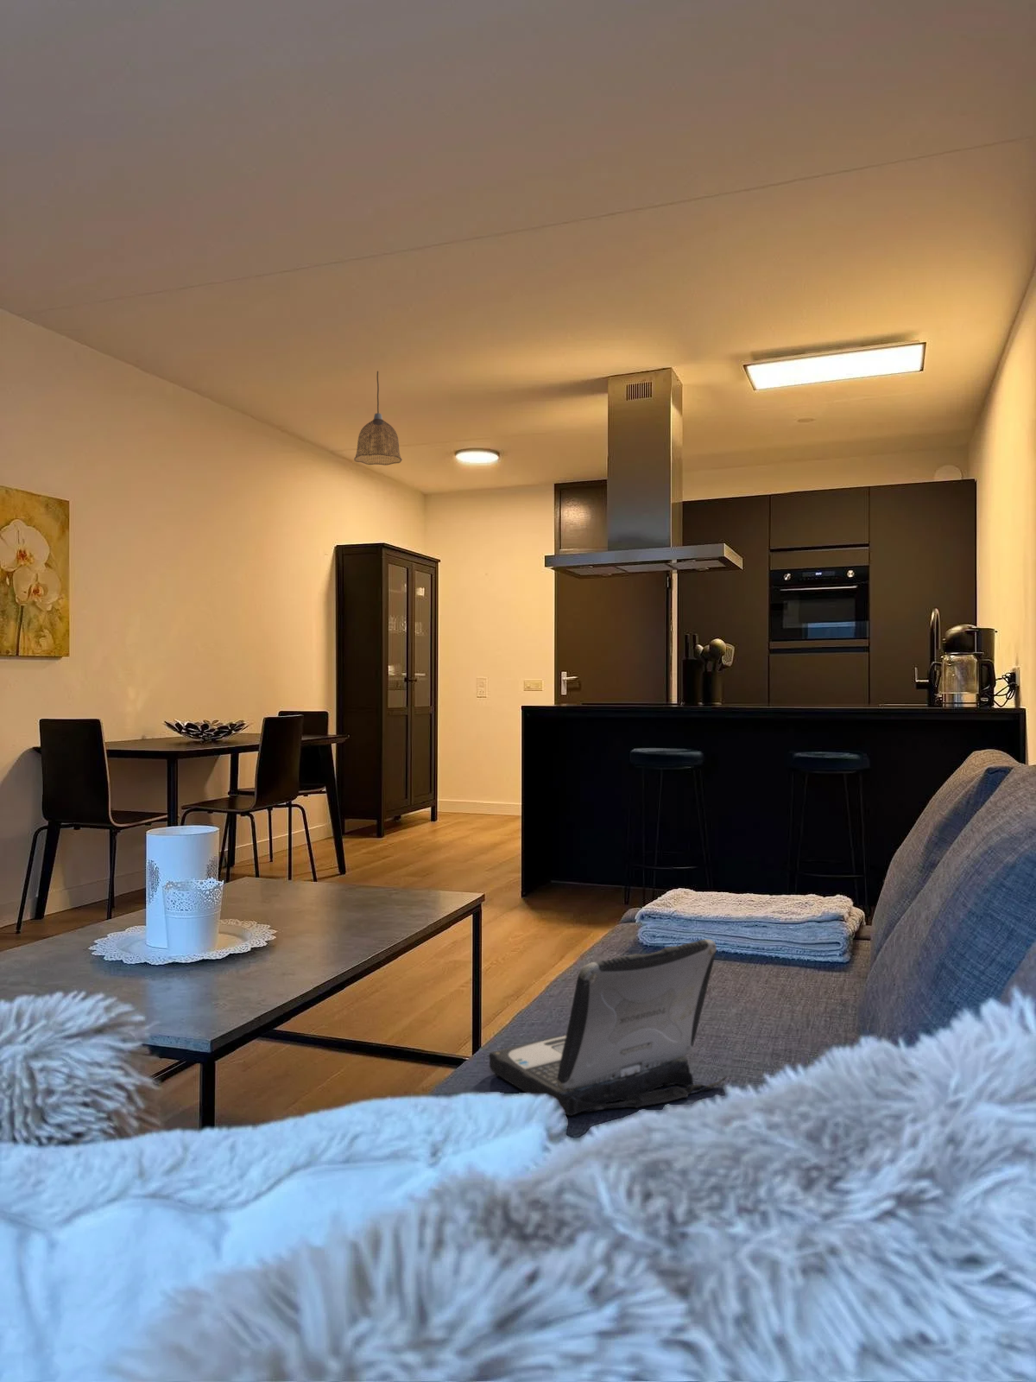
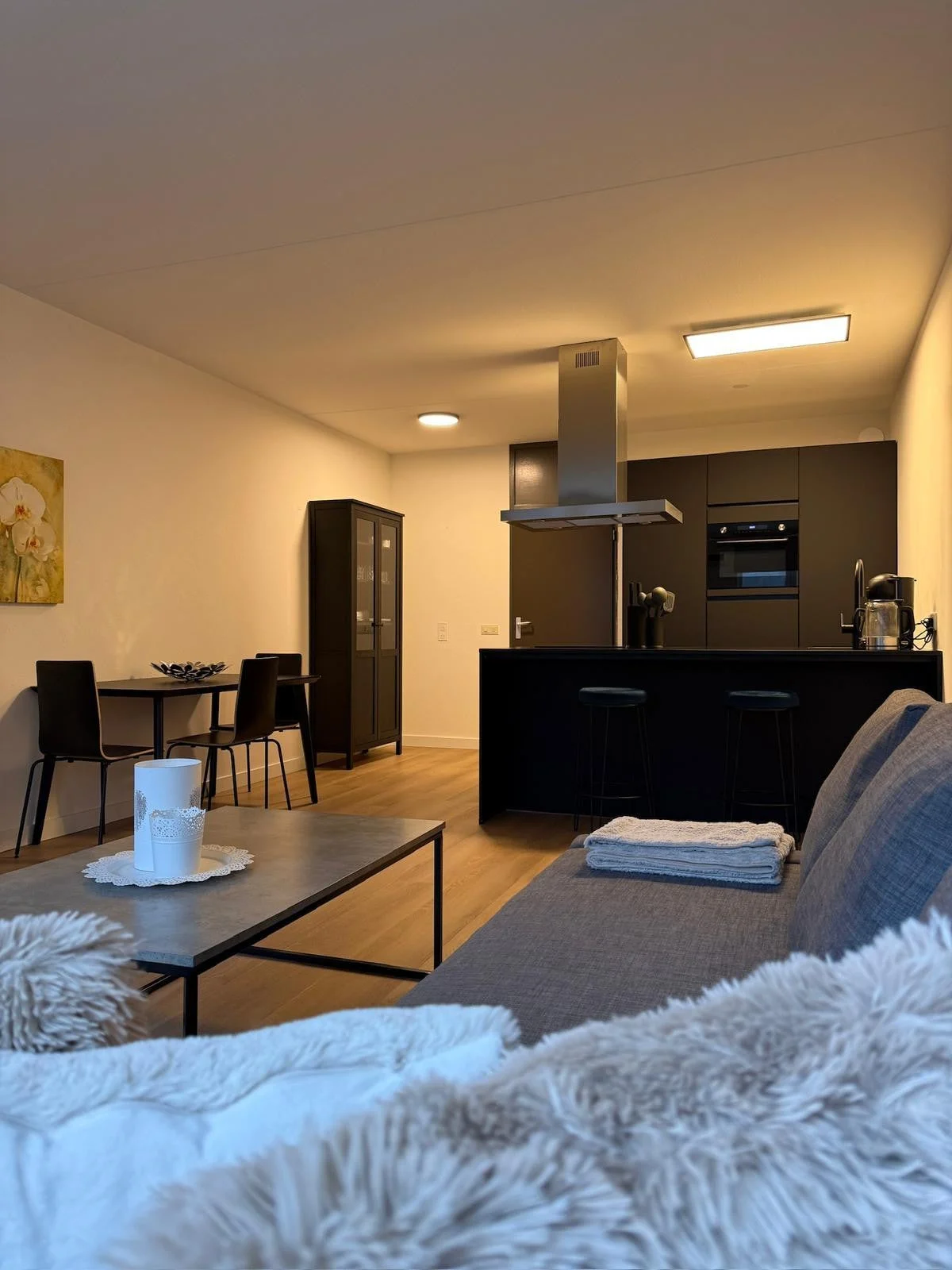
- pendant lamp [353,371,403,467]
- laptop [488,939,728,1116]
